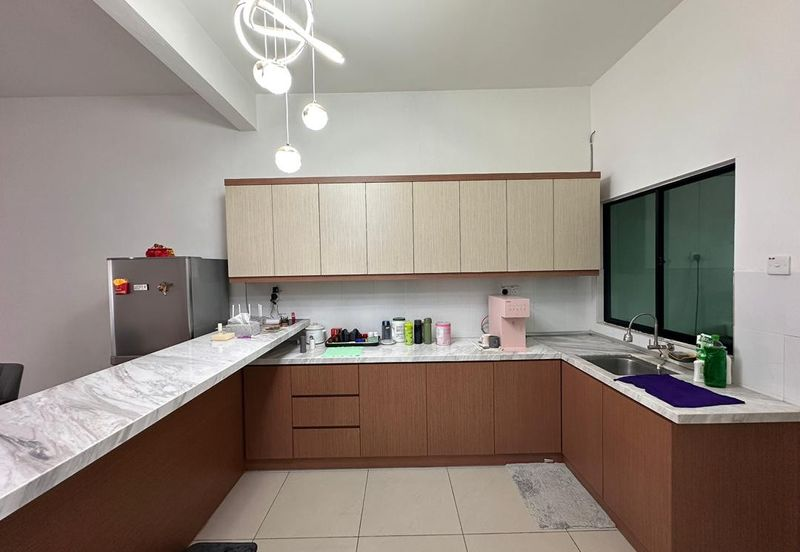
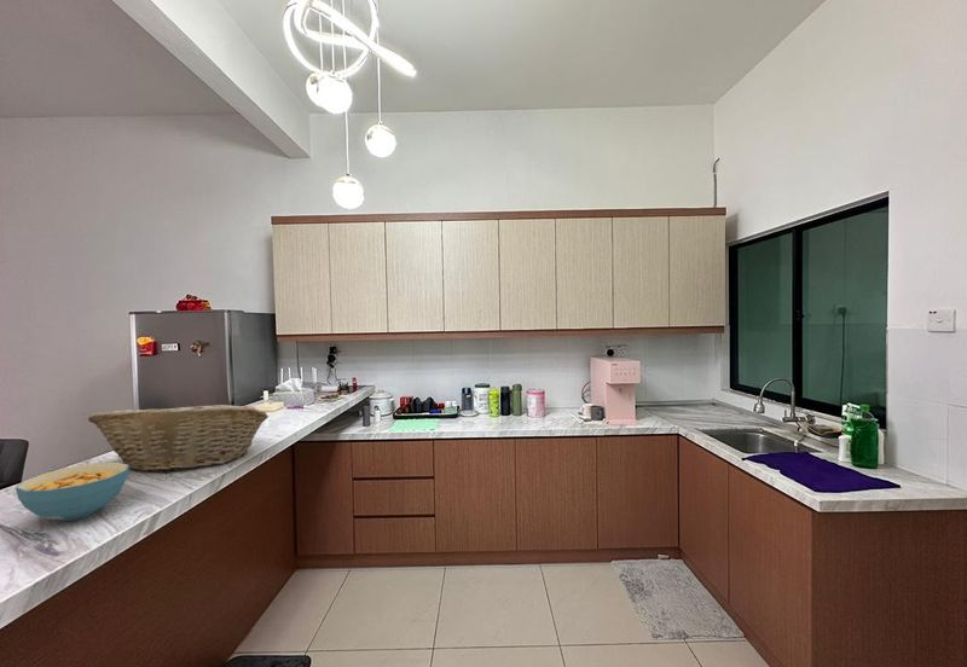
+ cereal bowl [15,462,129,522]
+ fruit basket [87,401,270,472]
